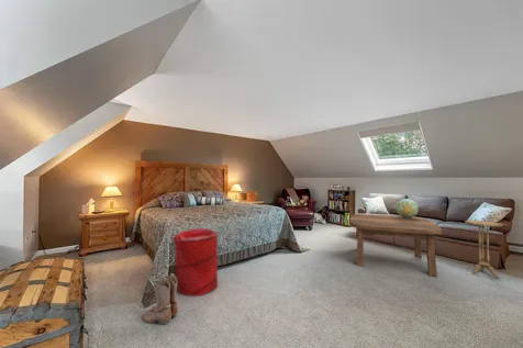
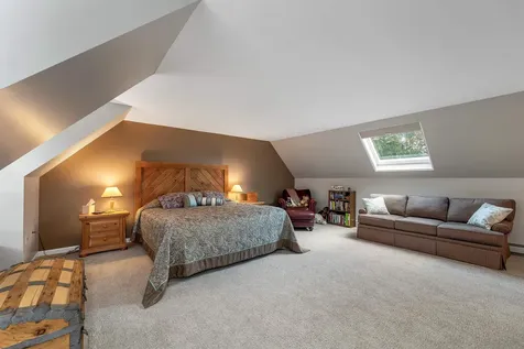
- side table [464,220,503,279]
- coffee table [349,213,443,278]
- boots [141,272,179,325]
- decorative globe [394,198,420,218]
- laundry hamper [173,227,219,298]
